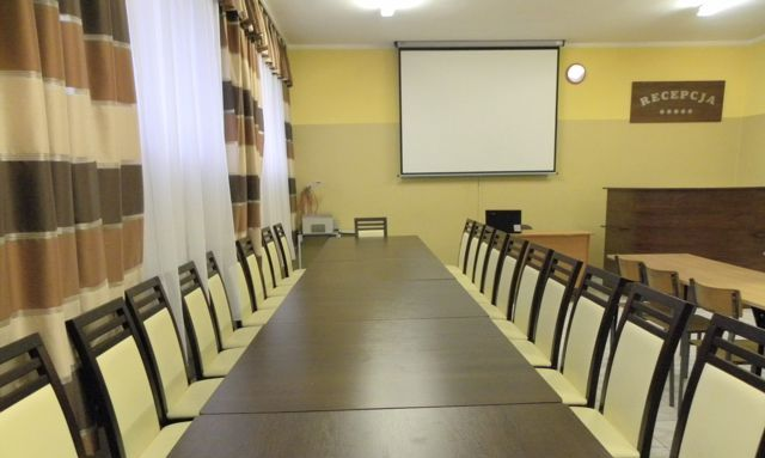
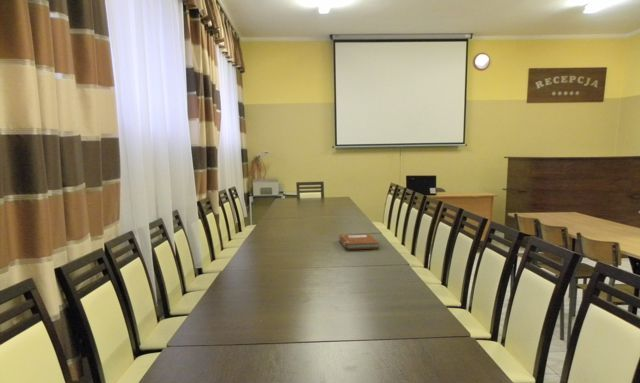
+ notebook [338,233,380,251]
